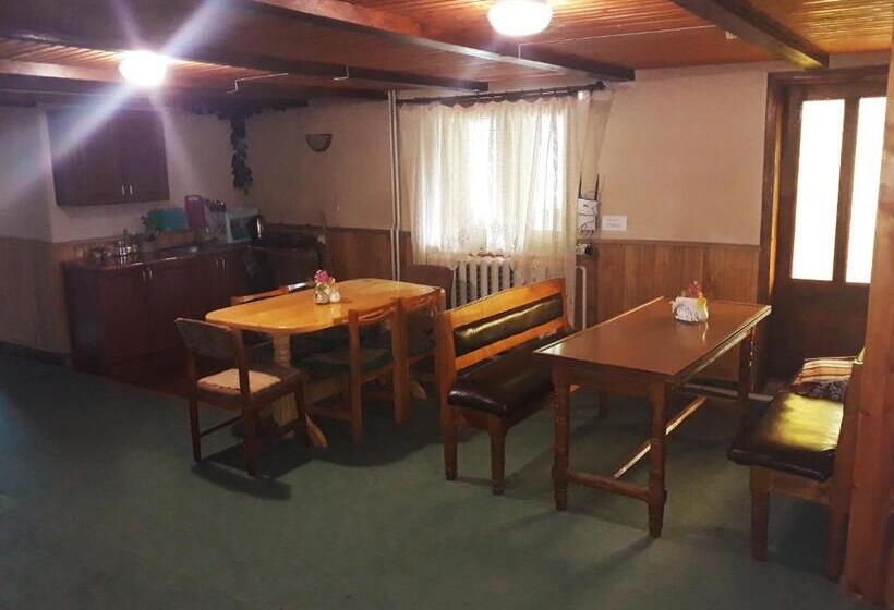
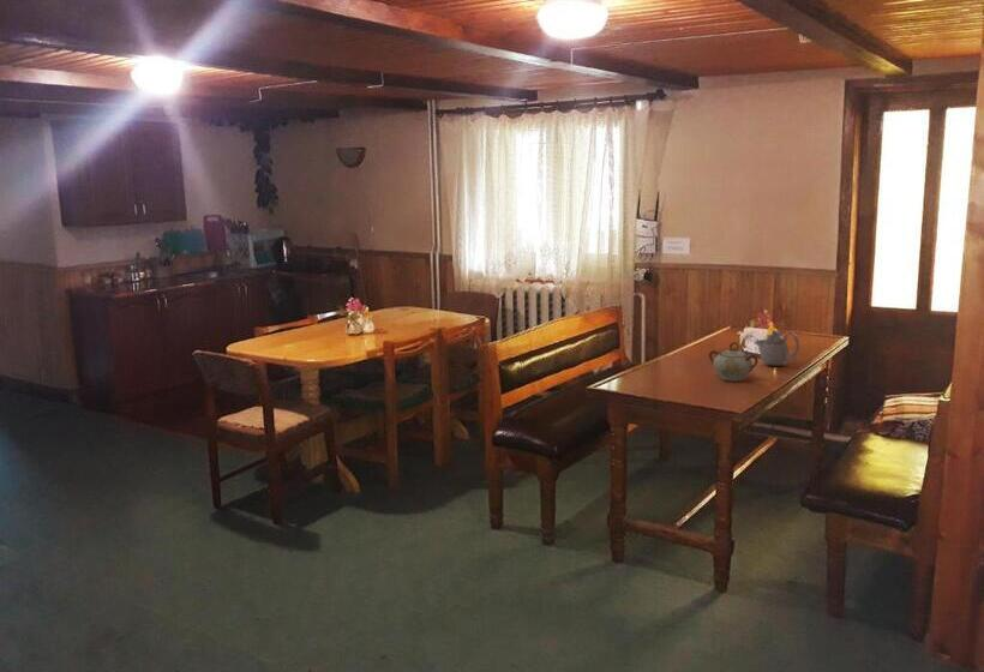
+ teapot [754,328,800,367]
+ sugar bowl [708,341,758,383]
